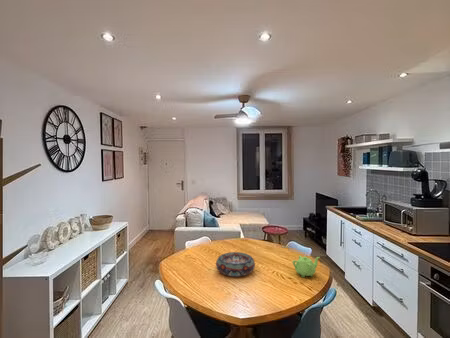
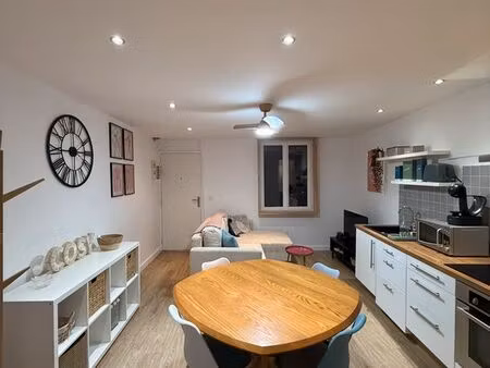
- teapot [292,255,320,278]
- decorative bowl [215,251,256,277]
